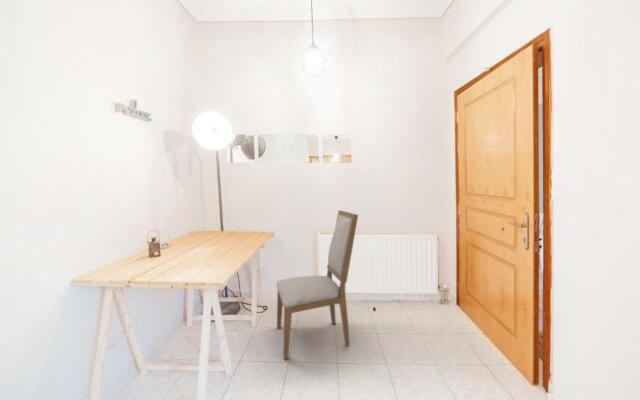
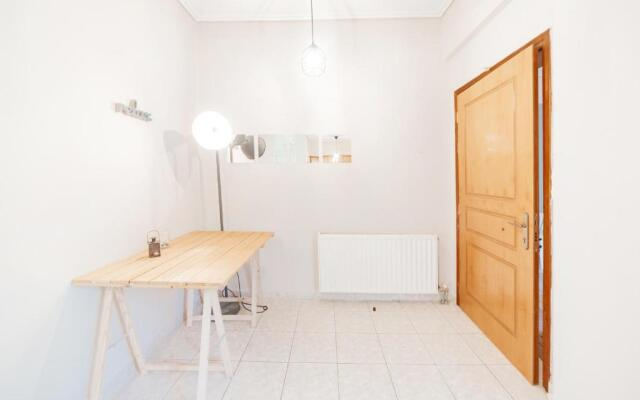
- chair [275,209,359,361]
